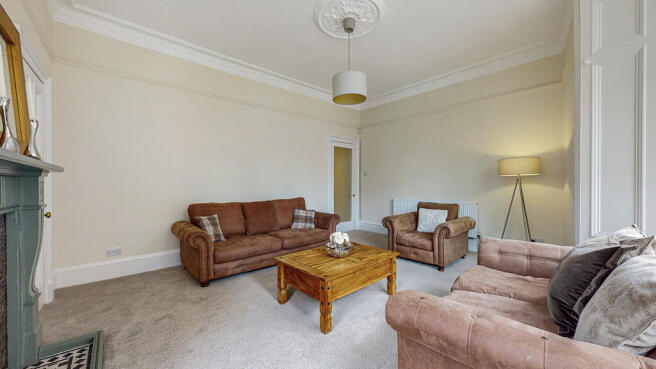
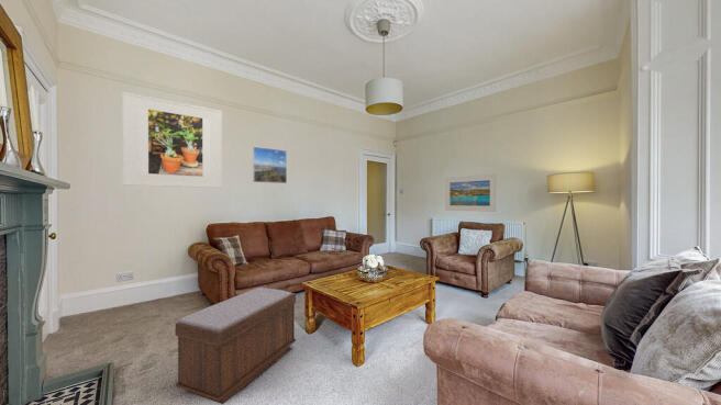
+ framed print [444,173,497,213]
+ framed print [252,146,288,184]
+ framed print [121,91,223,189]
+ bench [175,286,297,405]
